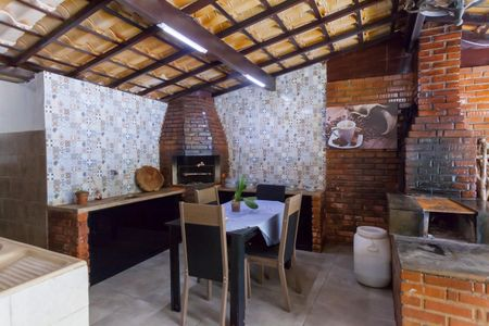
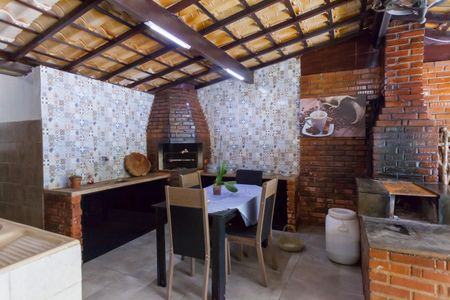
+ basket [276,224,305,252]
